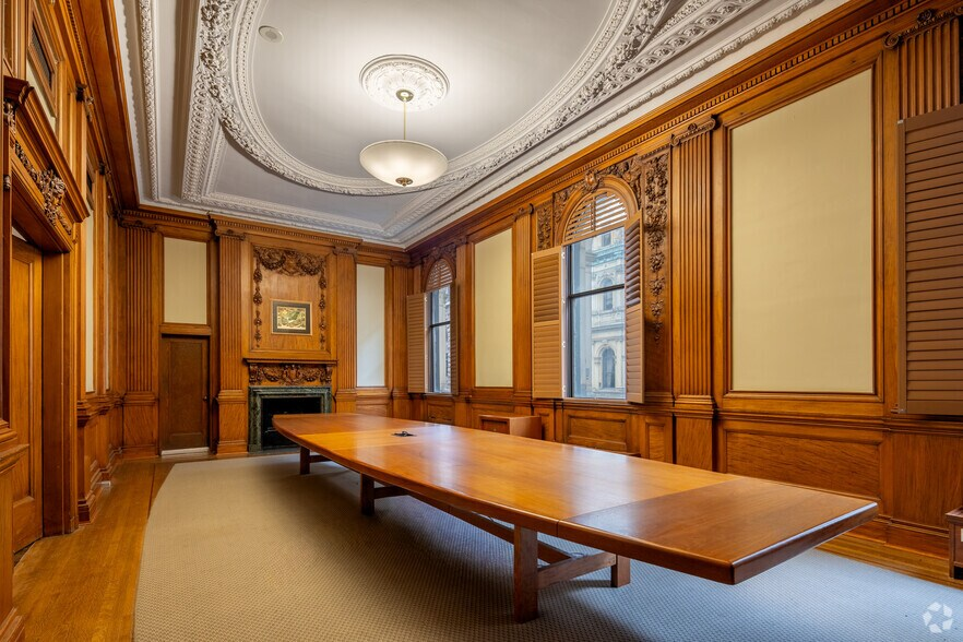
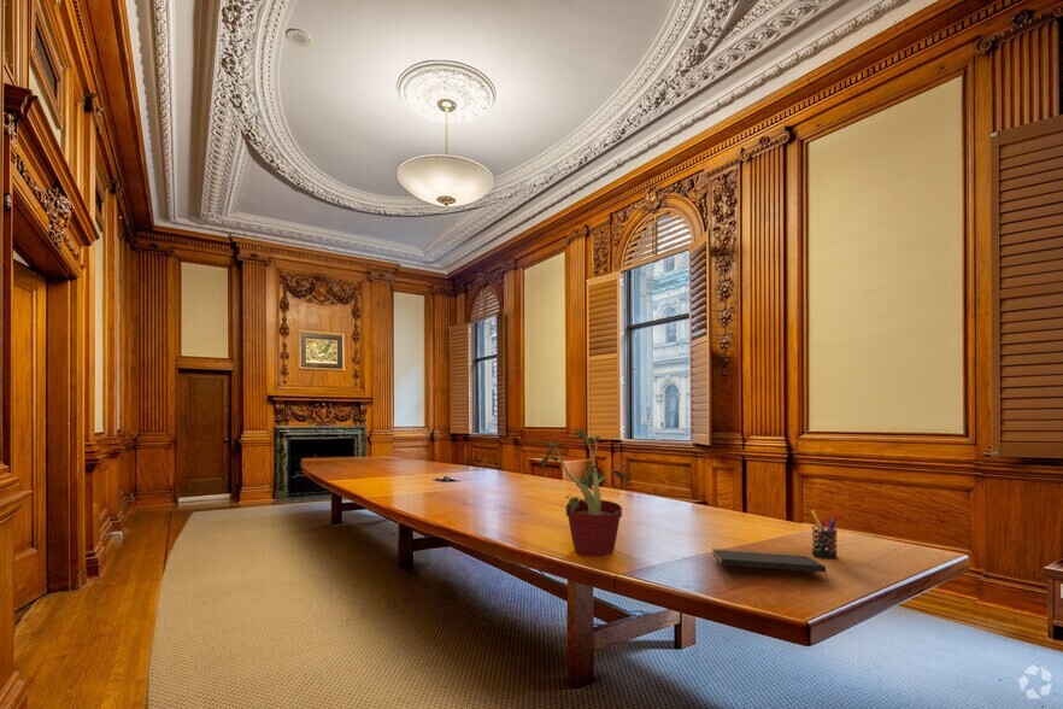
+ pen holder [810,509,839,561]
+ notepad [711,547,829,582]
+ potted plant [540,429,633,557]
